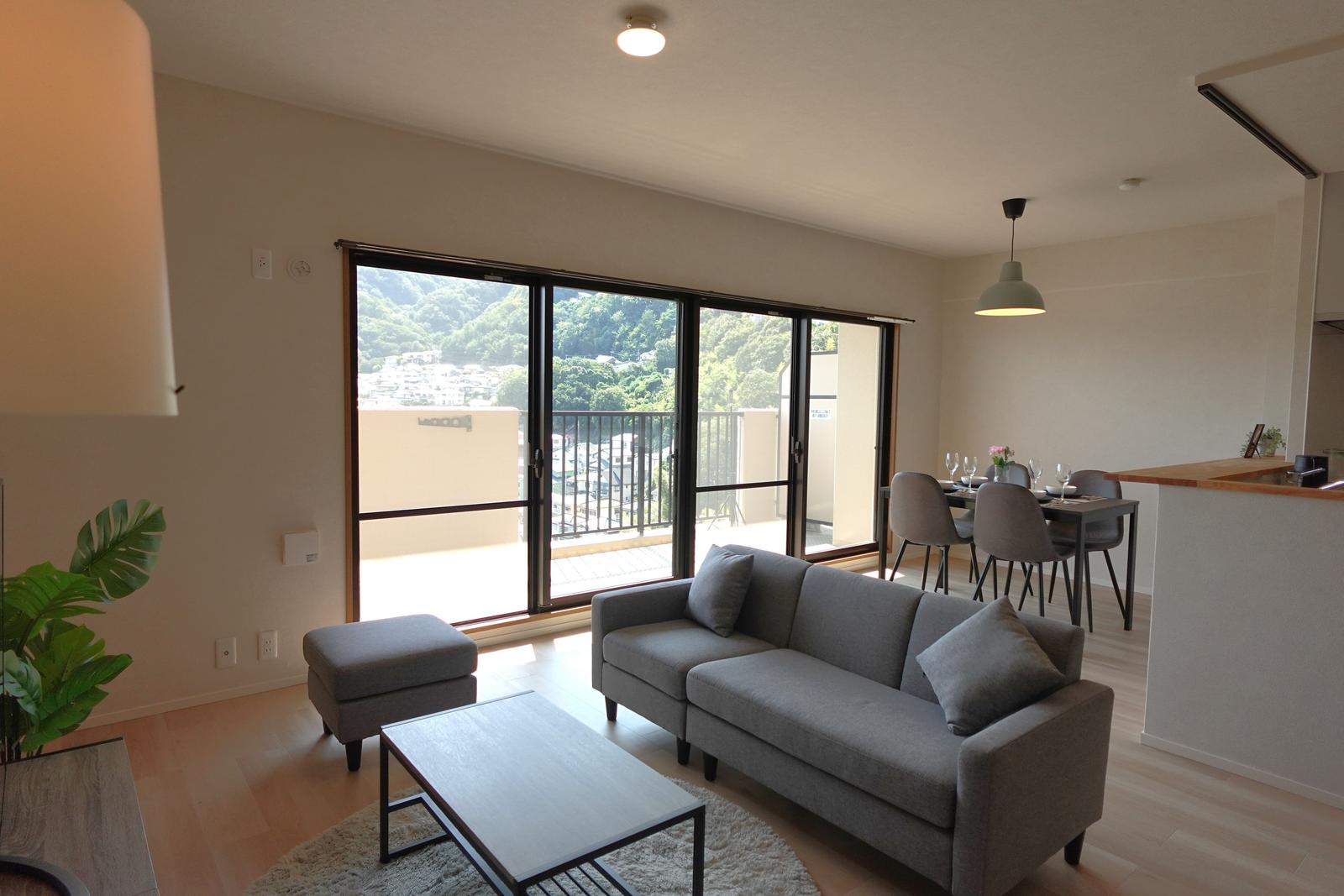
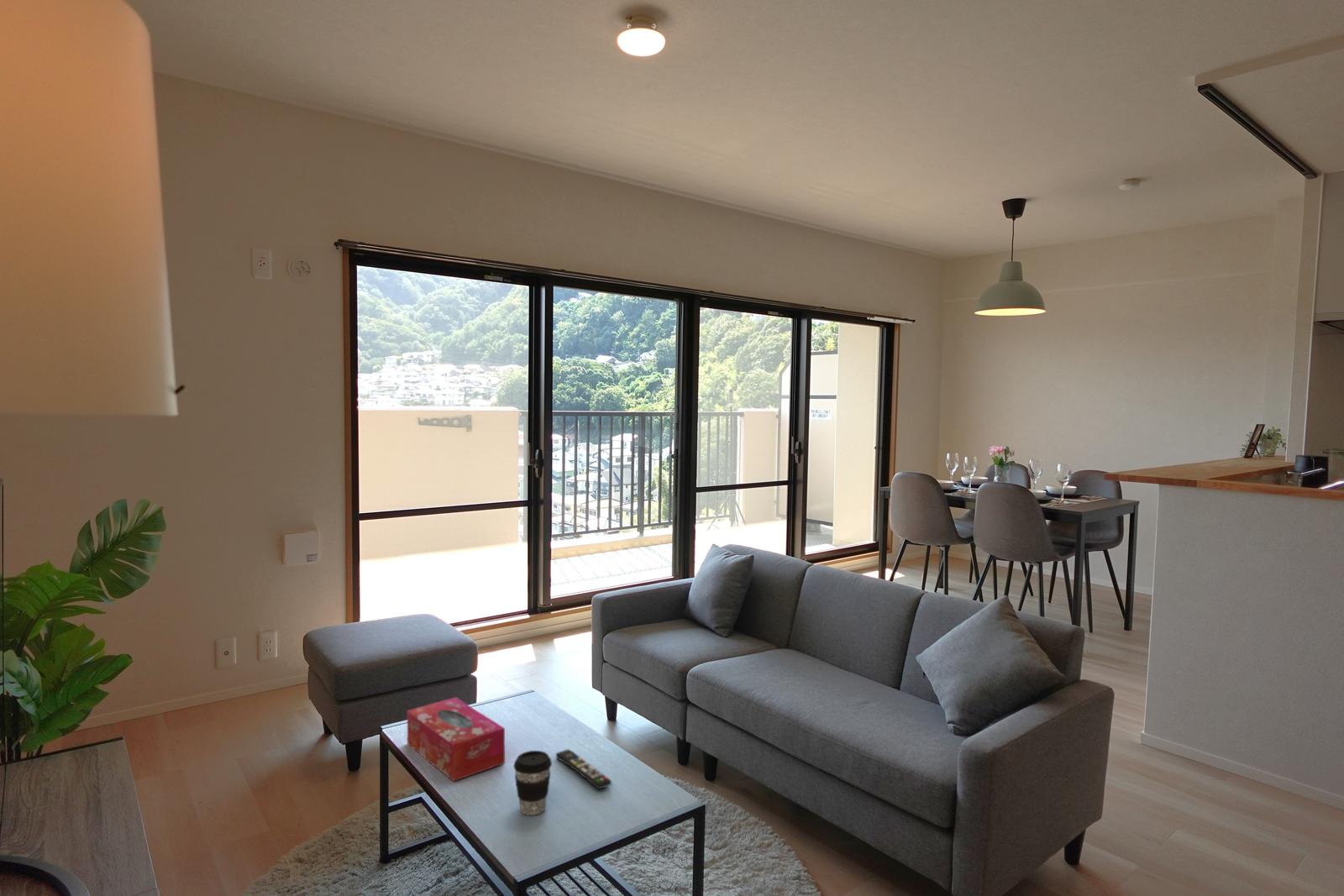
+ tissue box [407,696,506,782]
+ remote control [555,748,612,790]
+ coffee cup [513,750,553,816]
